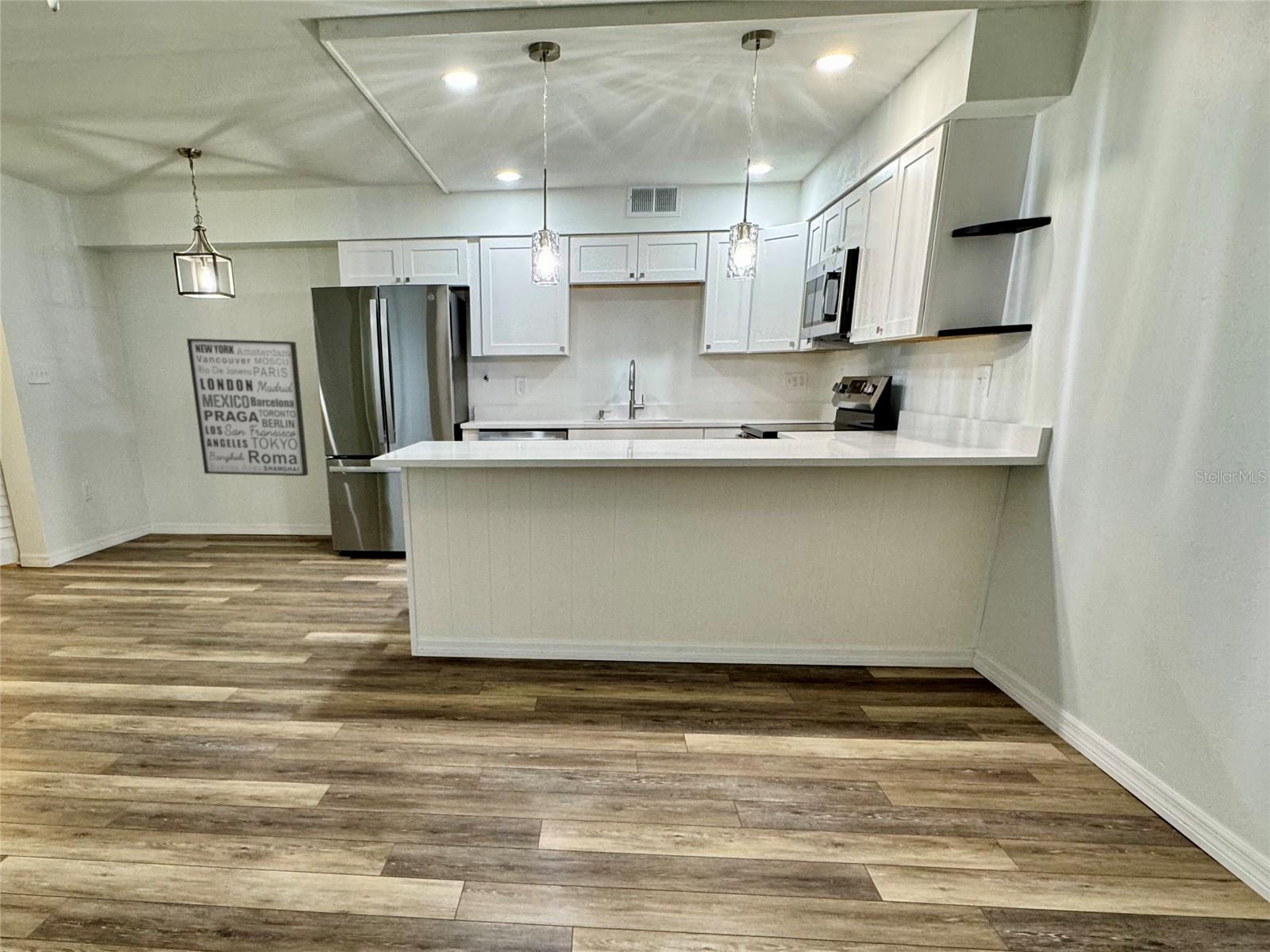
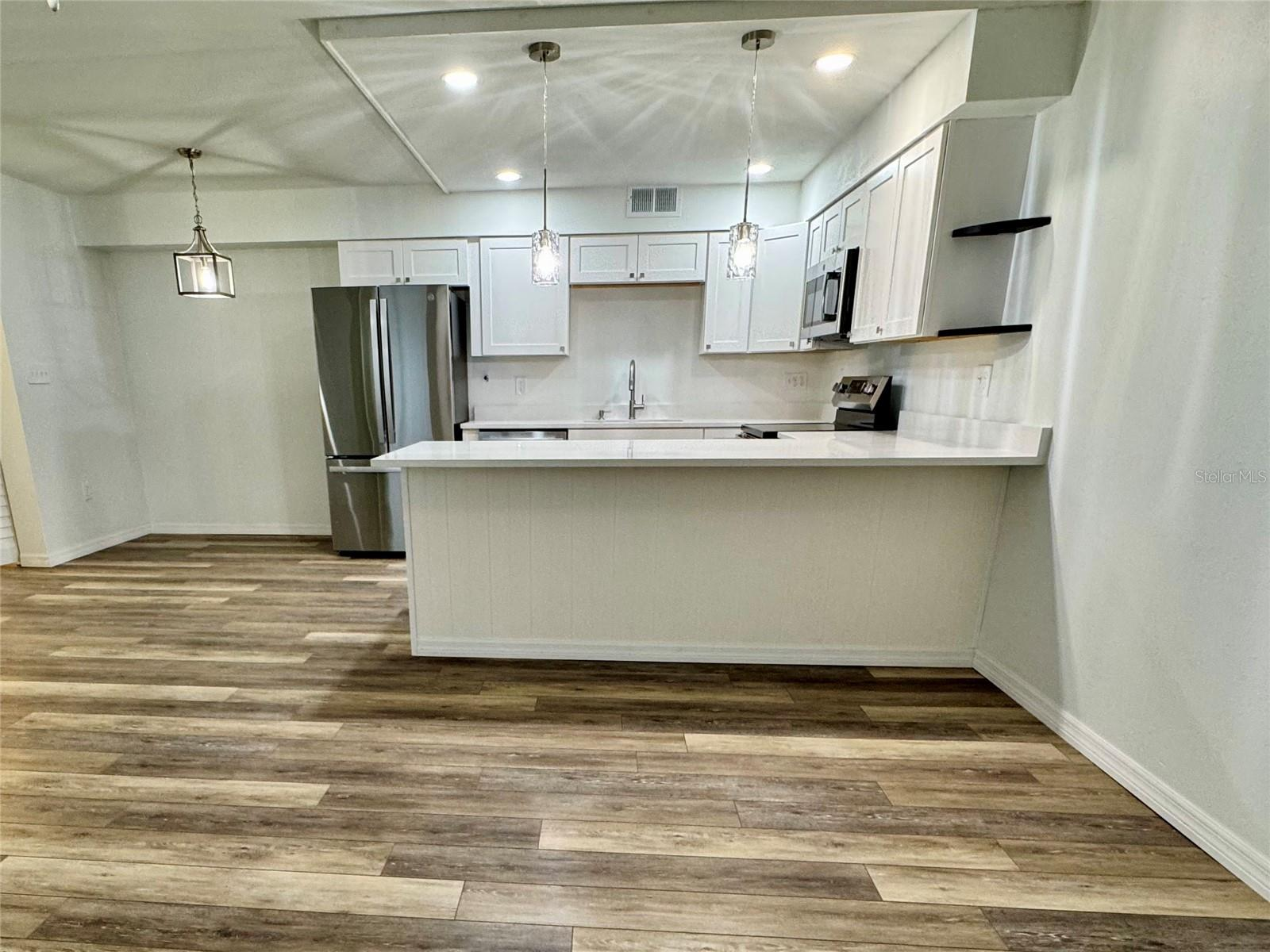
- wall art [186,338,309,477]
